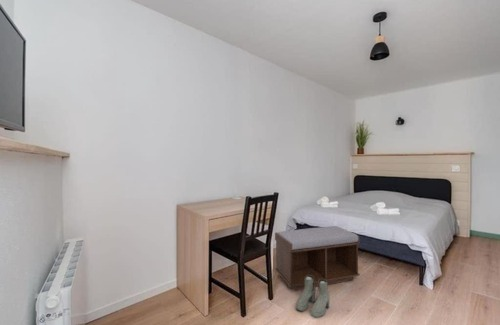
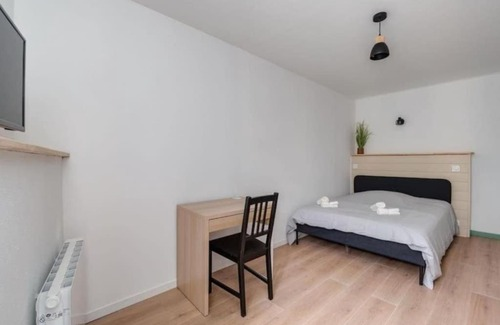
- boots [295,275,331,319]
- bench [274,225,361,292]
